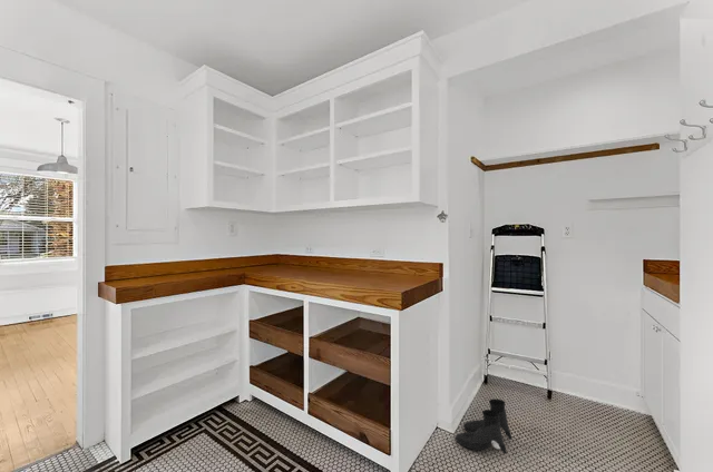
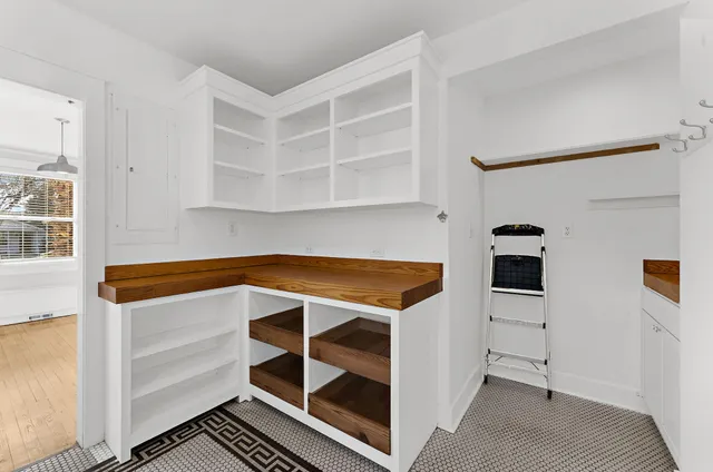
- boots [455,397,514,454]
